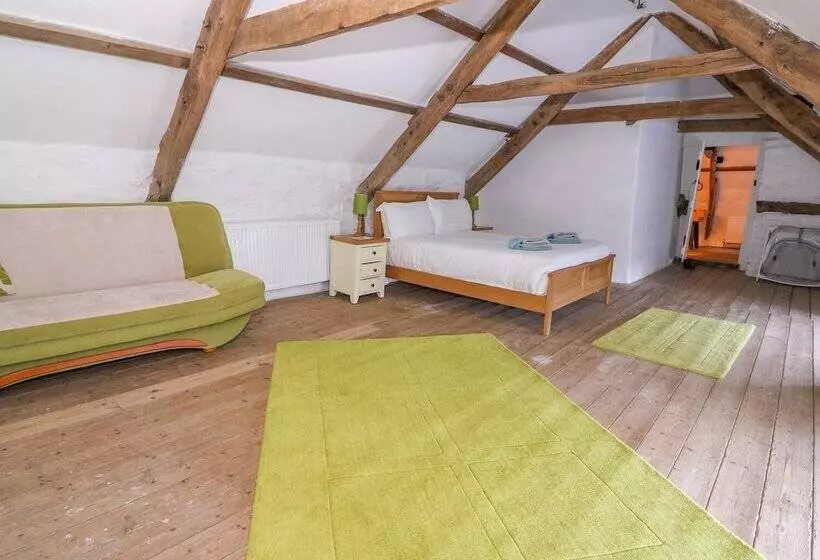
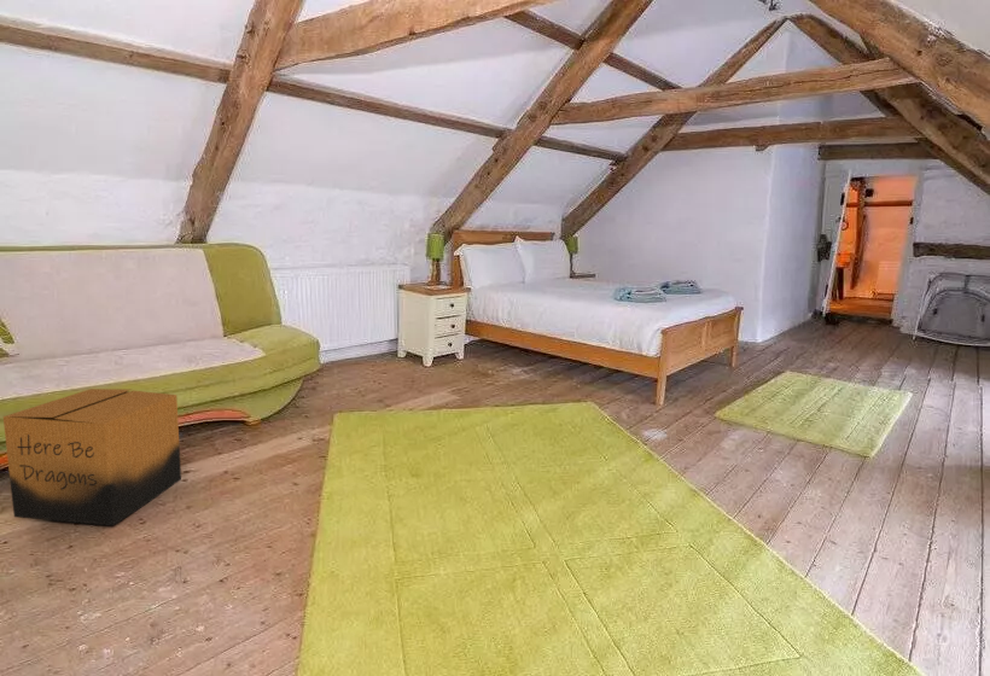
+ cardboard box [2,387,182,526]
